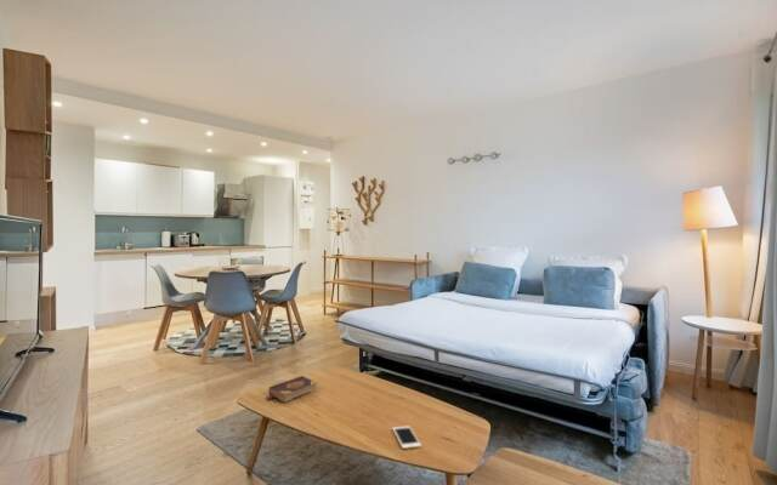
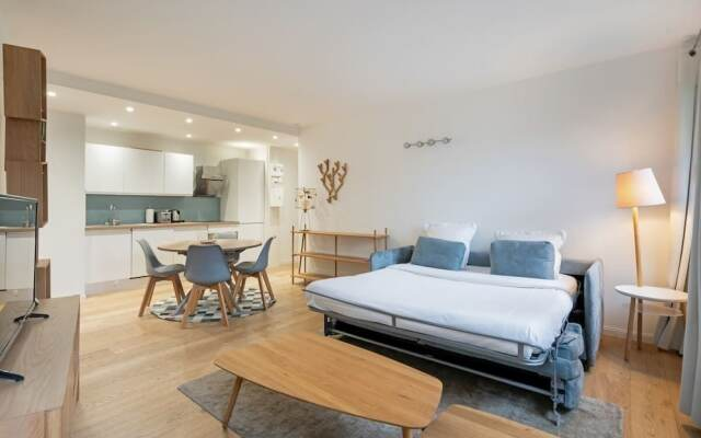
- book [265,375,318,404]
- cell phone [391,424,422,450]
